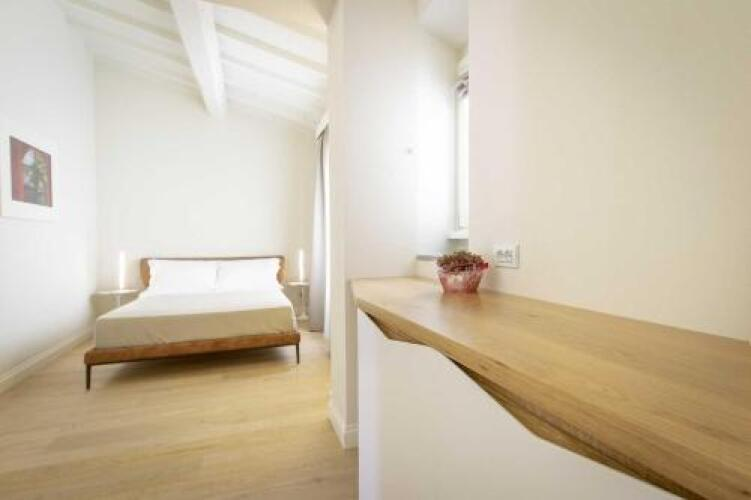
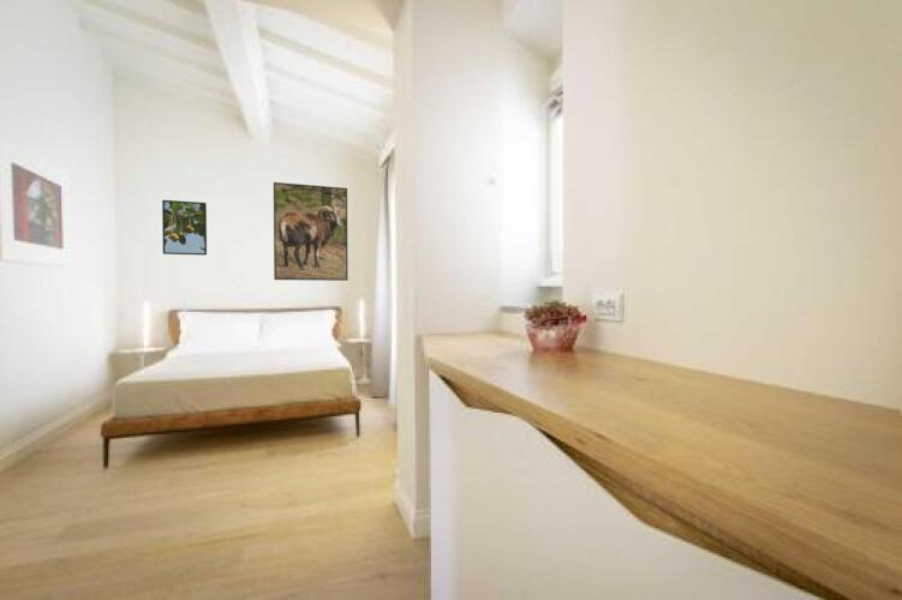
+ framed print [161,199,208,257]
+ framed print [273,181,350,282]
